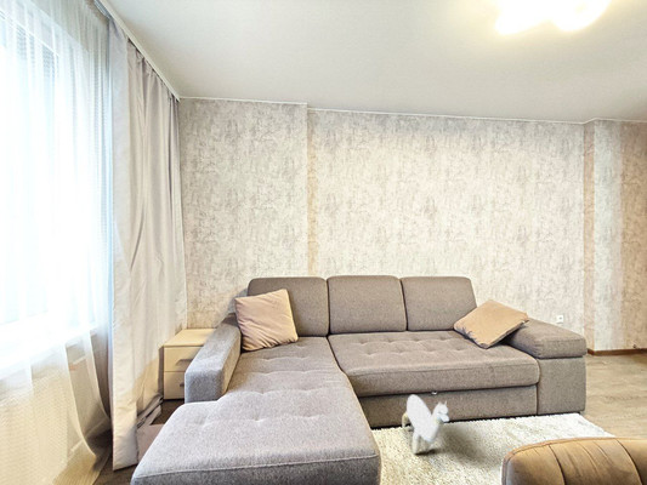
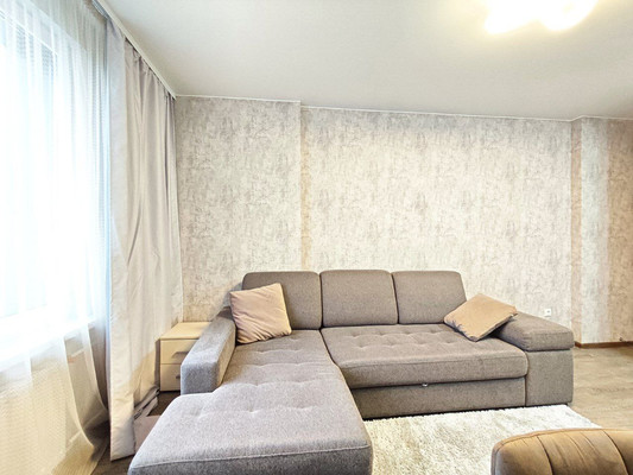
- plush toy [401,394,450,456]
